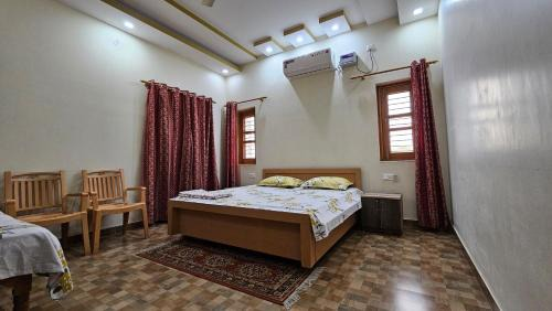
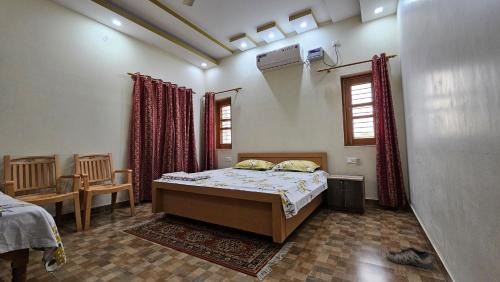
+ shoe [385,246,435,270]
